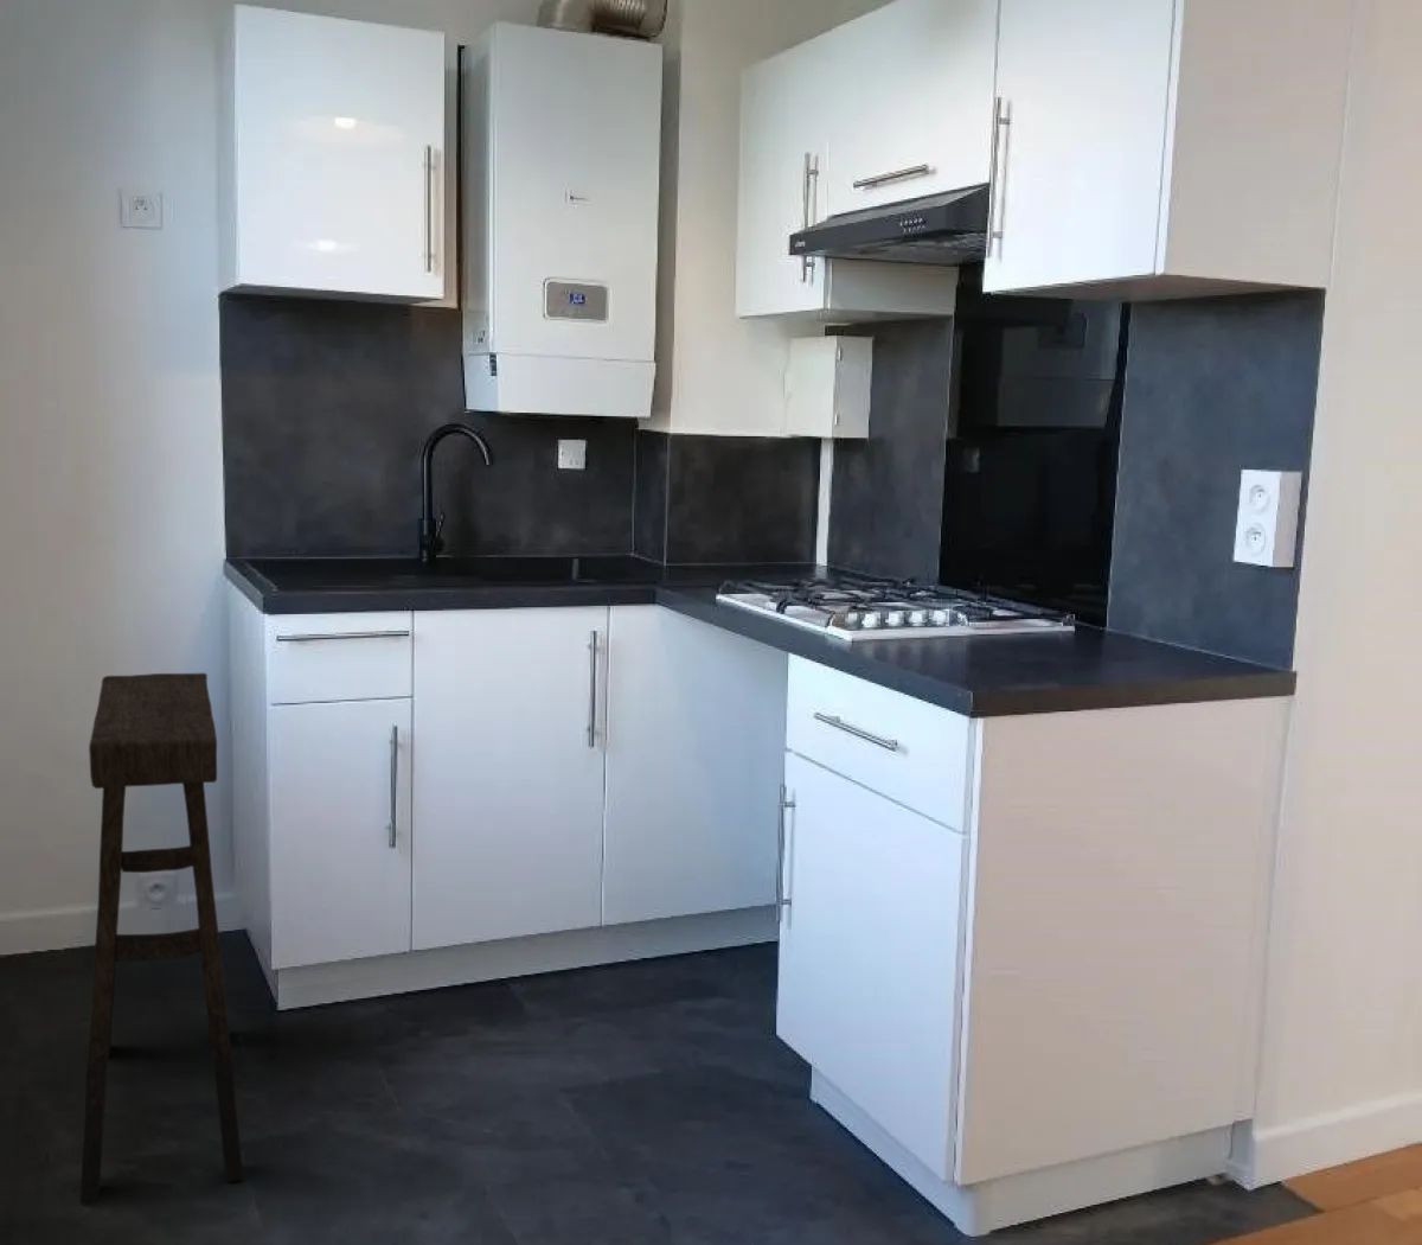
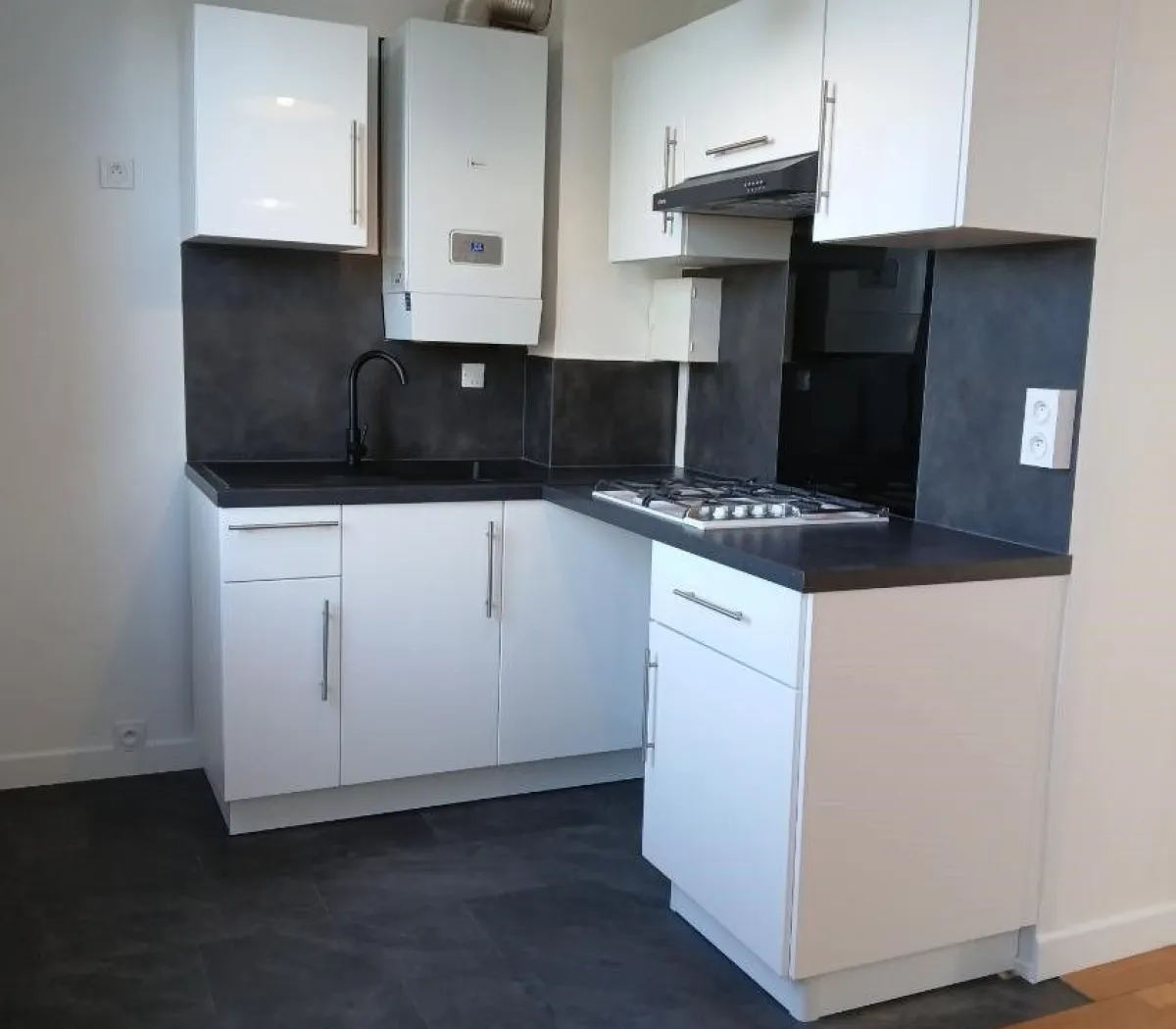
- stool [80,673,244,1205]
